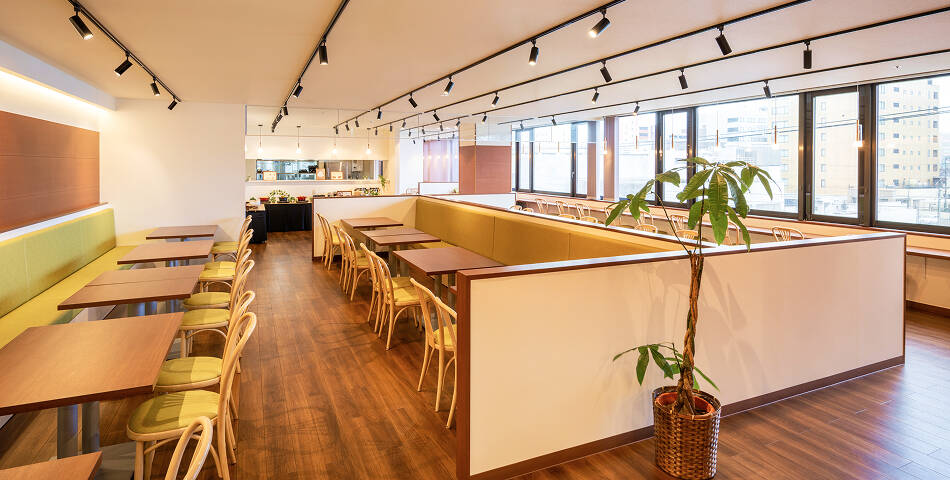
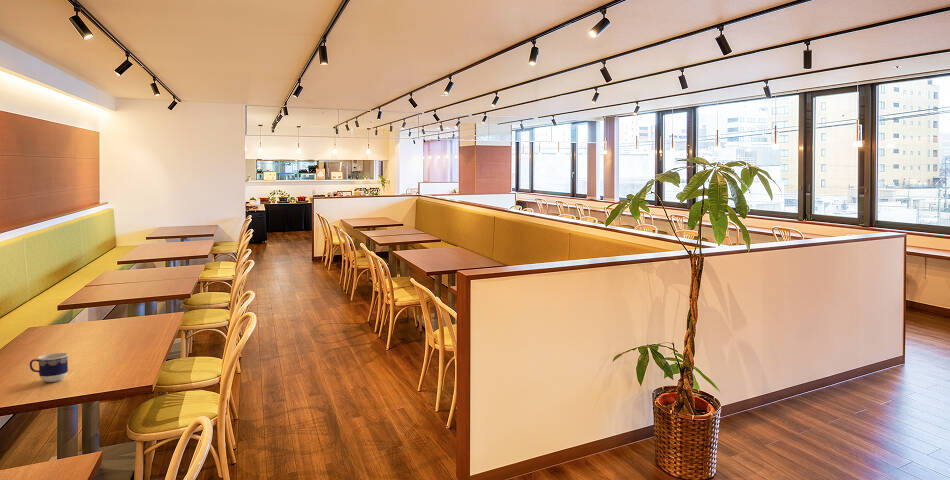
+ cup [29,352,69,383]
